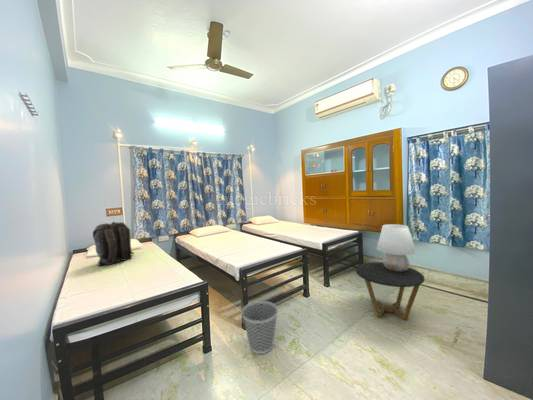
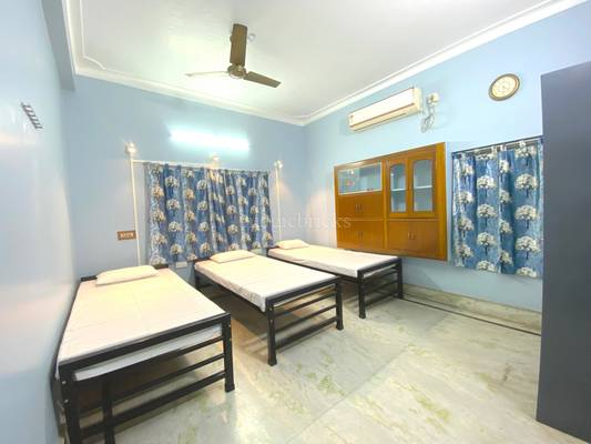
- table lamp [375,223,417,272]
- backpack [92,221,135,267]
- wastebasket [240,300,279,355]
- side table [355,261,426,321]
